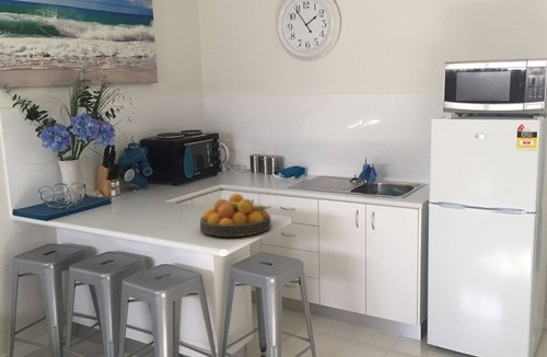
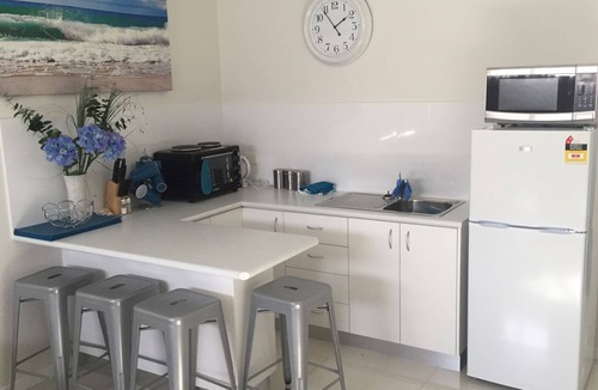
- fruit bowl [199,193,272,238]
